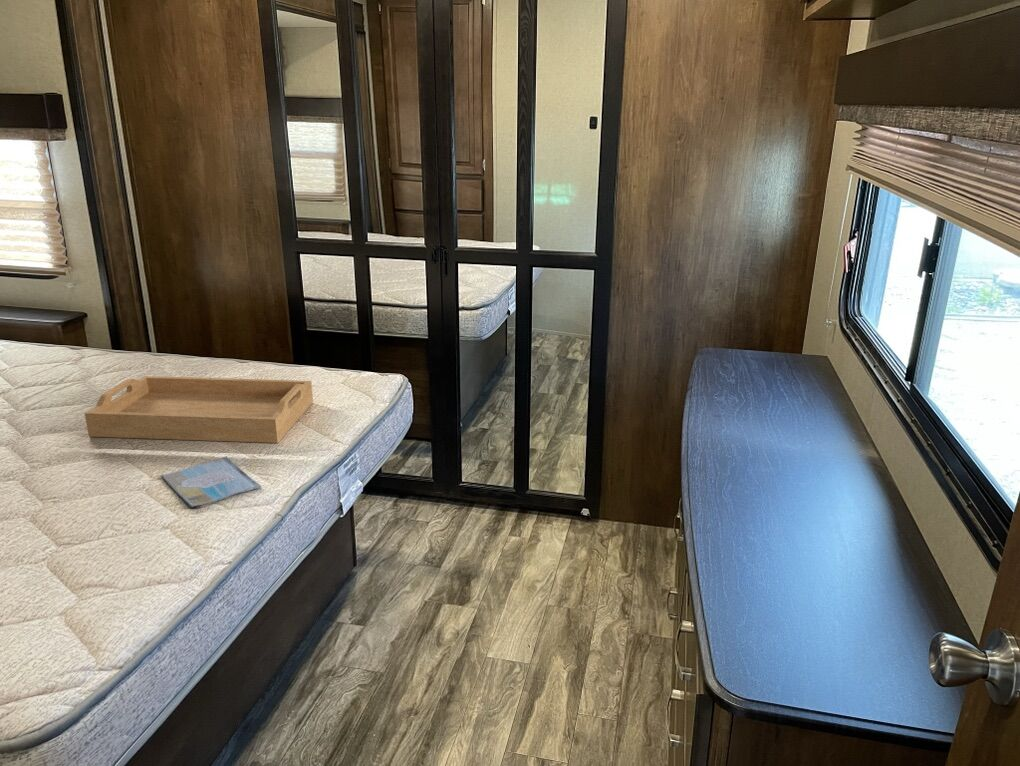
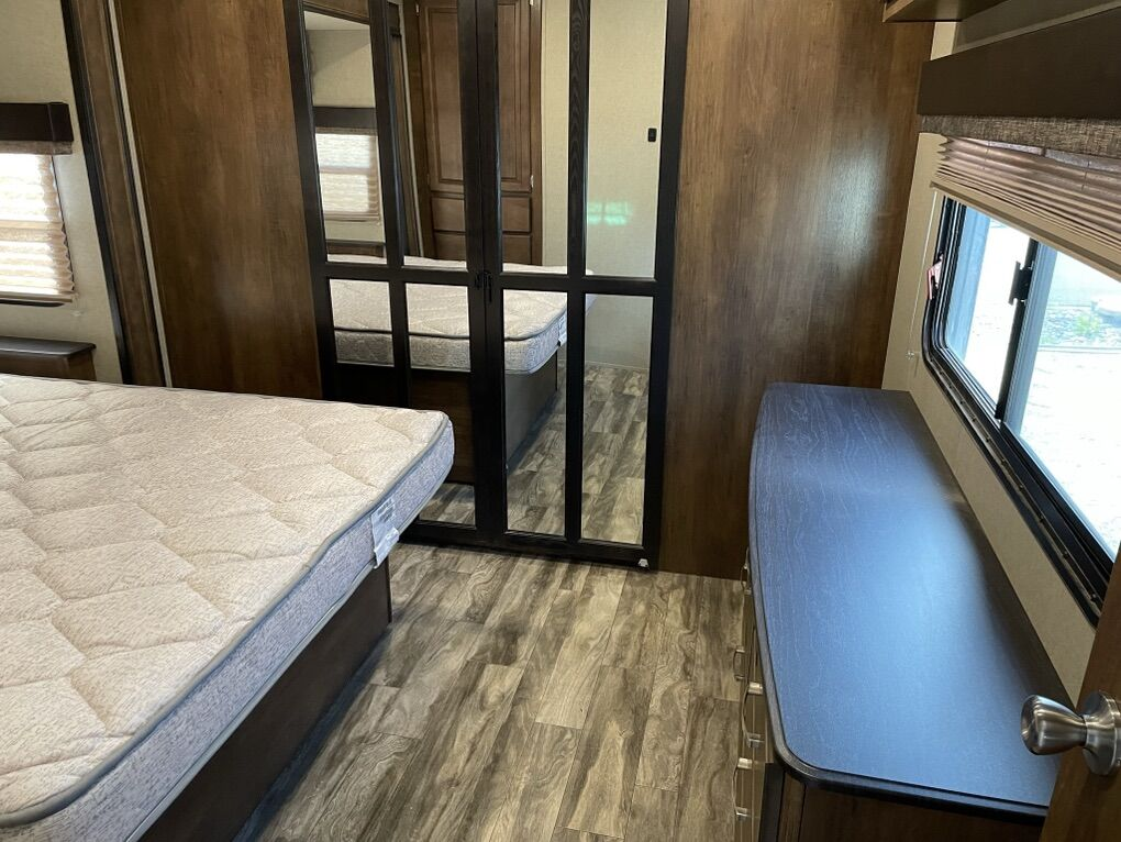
- serving tray [84,375,314,444]
- book [160,455,263,509]
